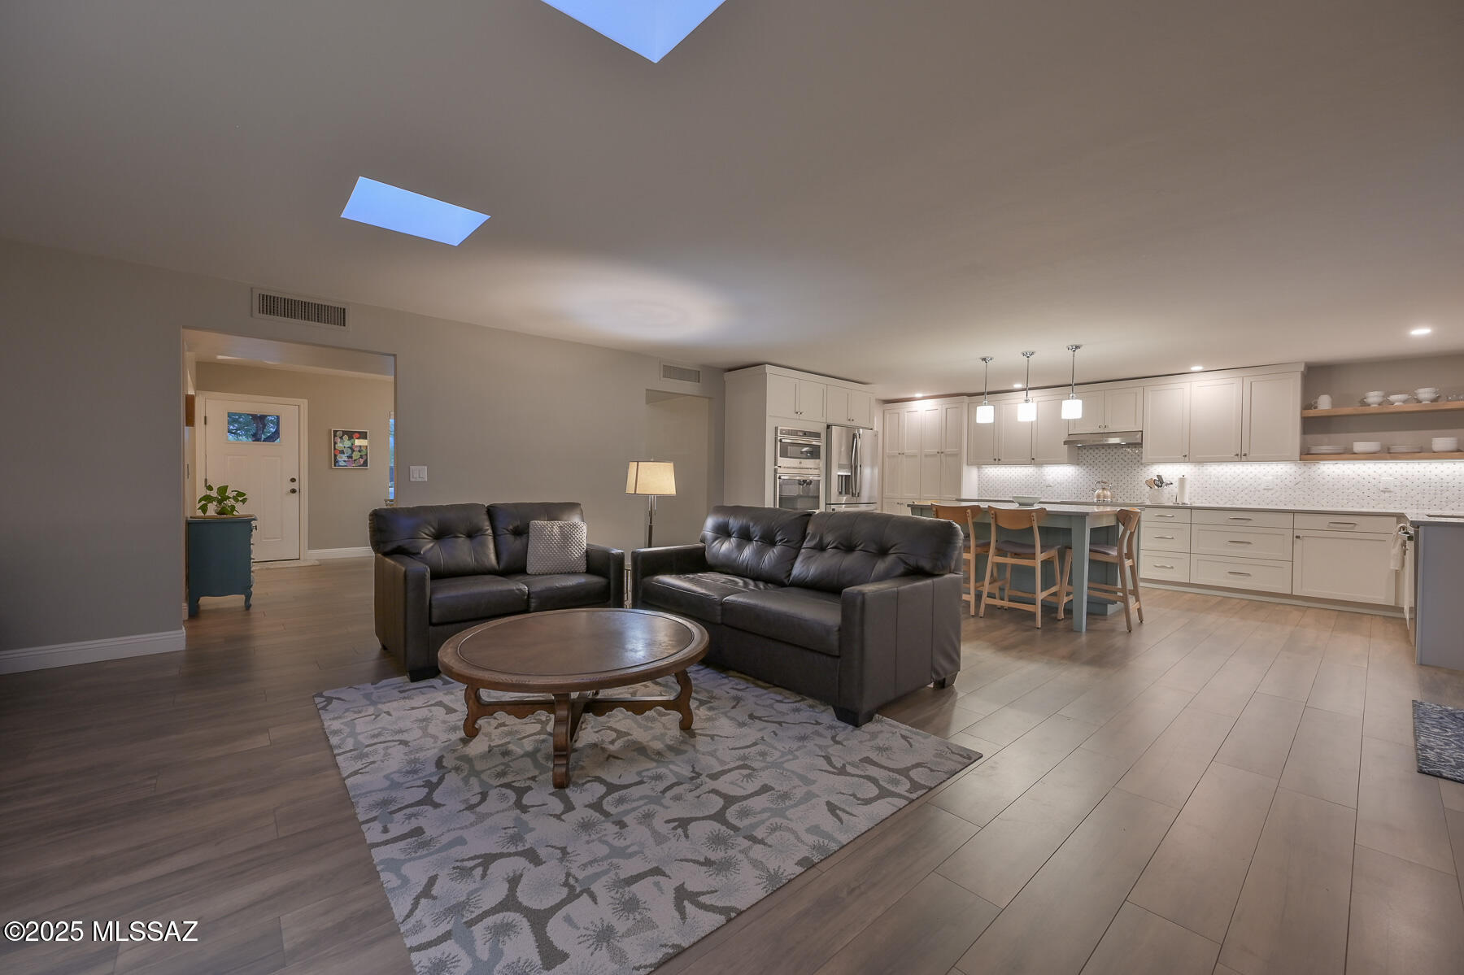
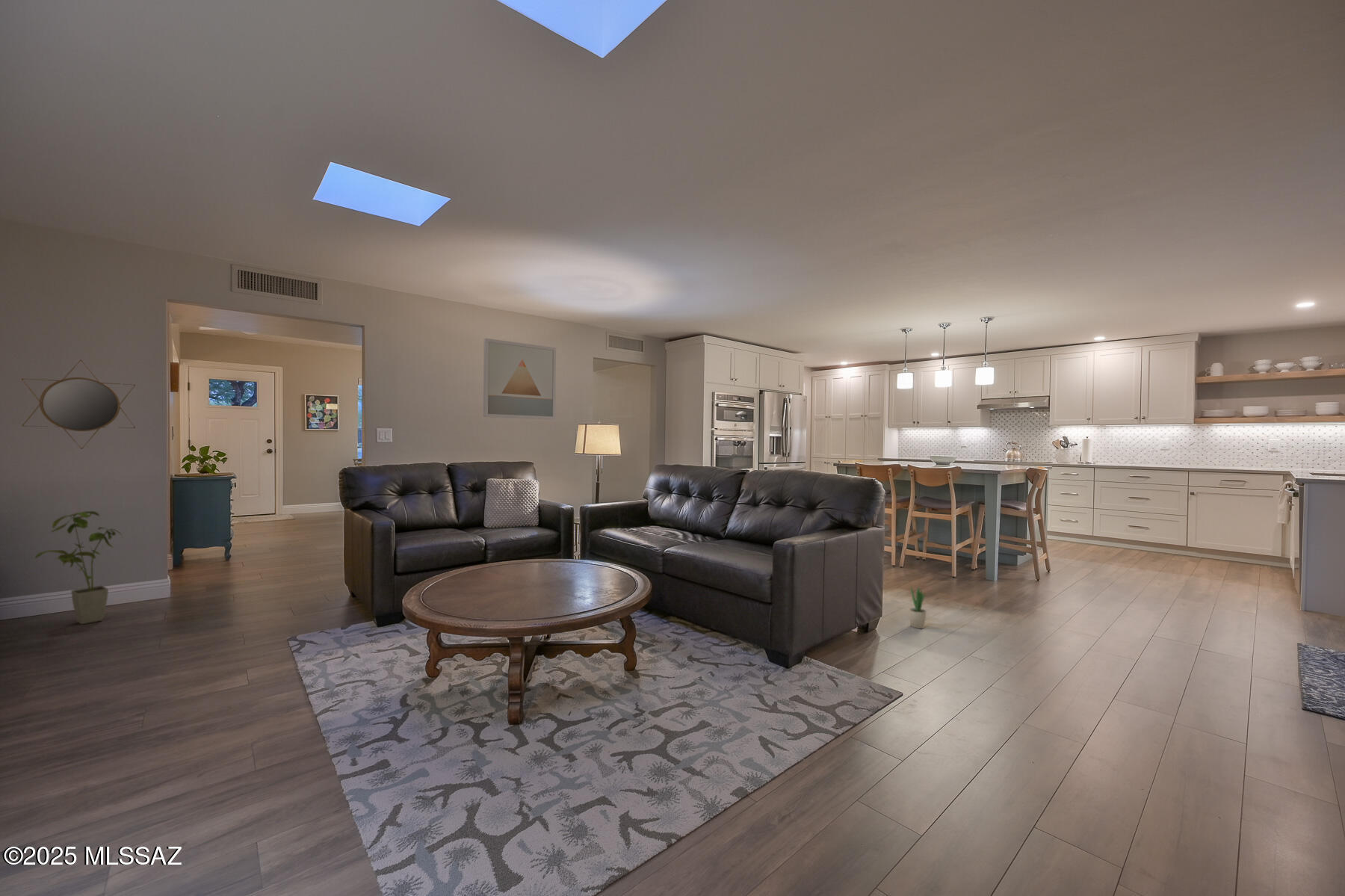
+ potted plant [909,584,927,629]
+ wall art [483,338,557,420]
+ home mirror [21,359,136,450]
+ house plant [34,510,124,625]
